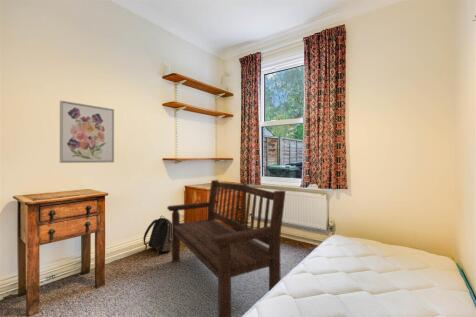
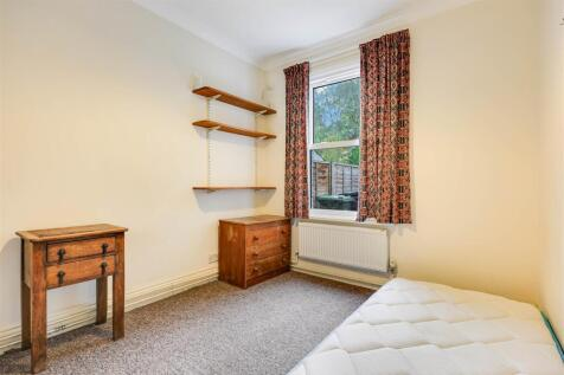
- wall art [59,100,115,164]
- bench [166,179,287,317]
- backpack [142,215,172,257]
